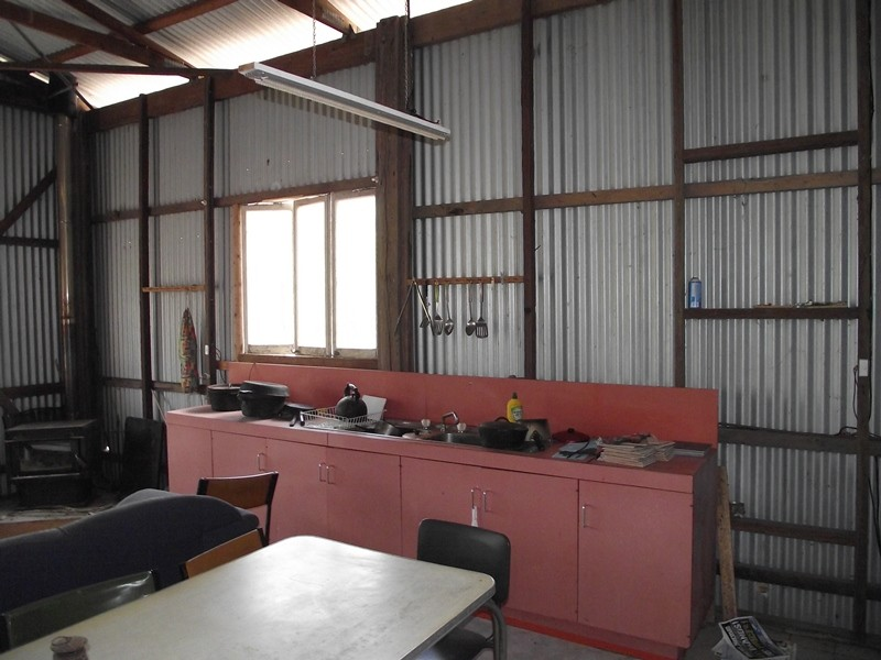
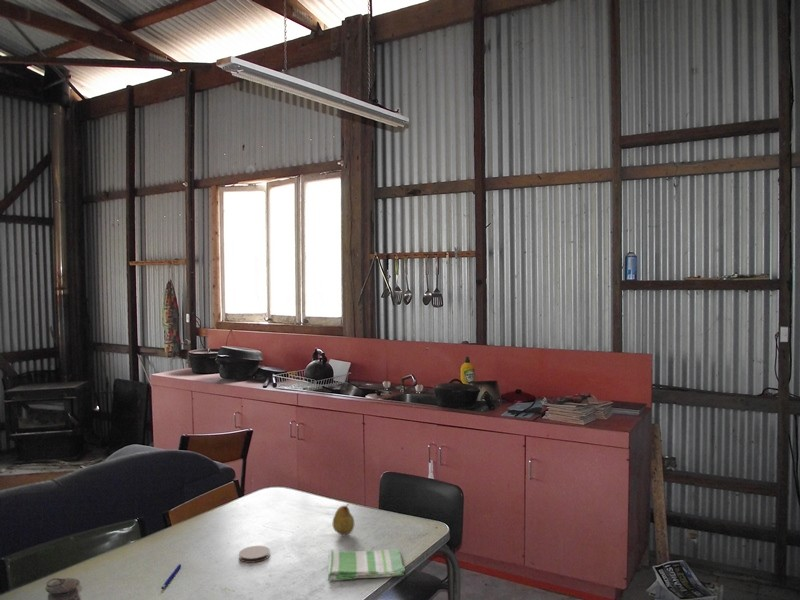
+ coaster [238,545,271,564]
+ fruit [332,503,355,536]
+ dish towel [327,548,406,582]
+ pen [160,563,182,590]
